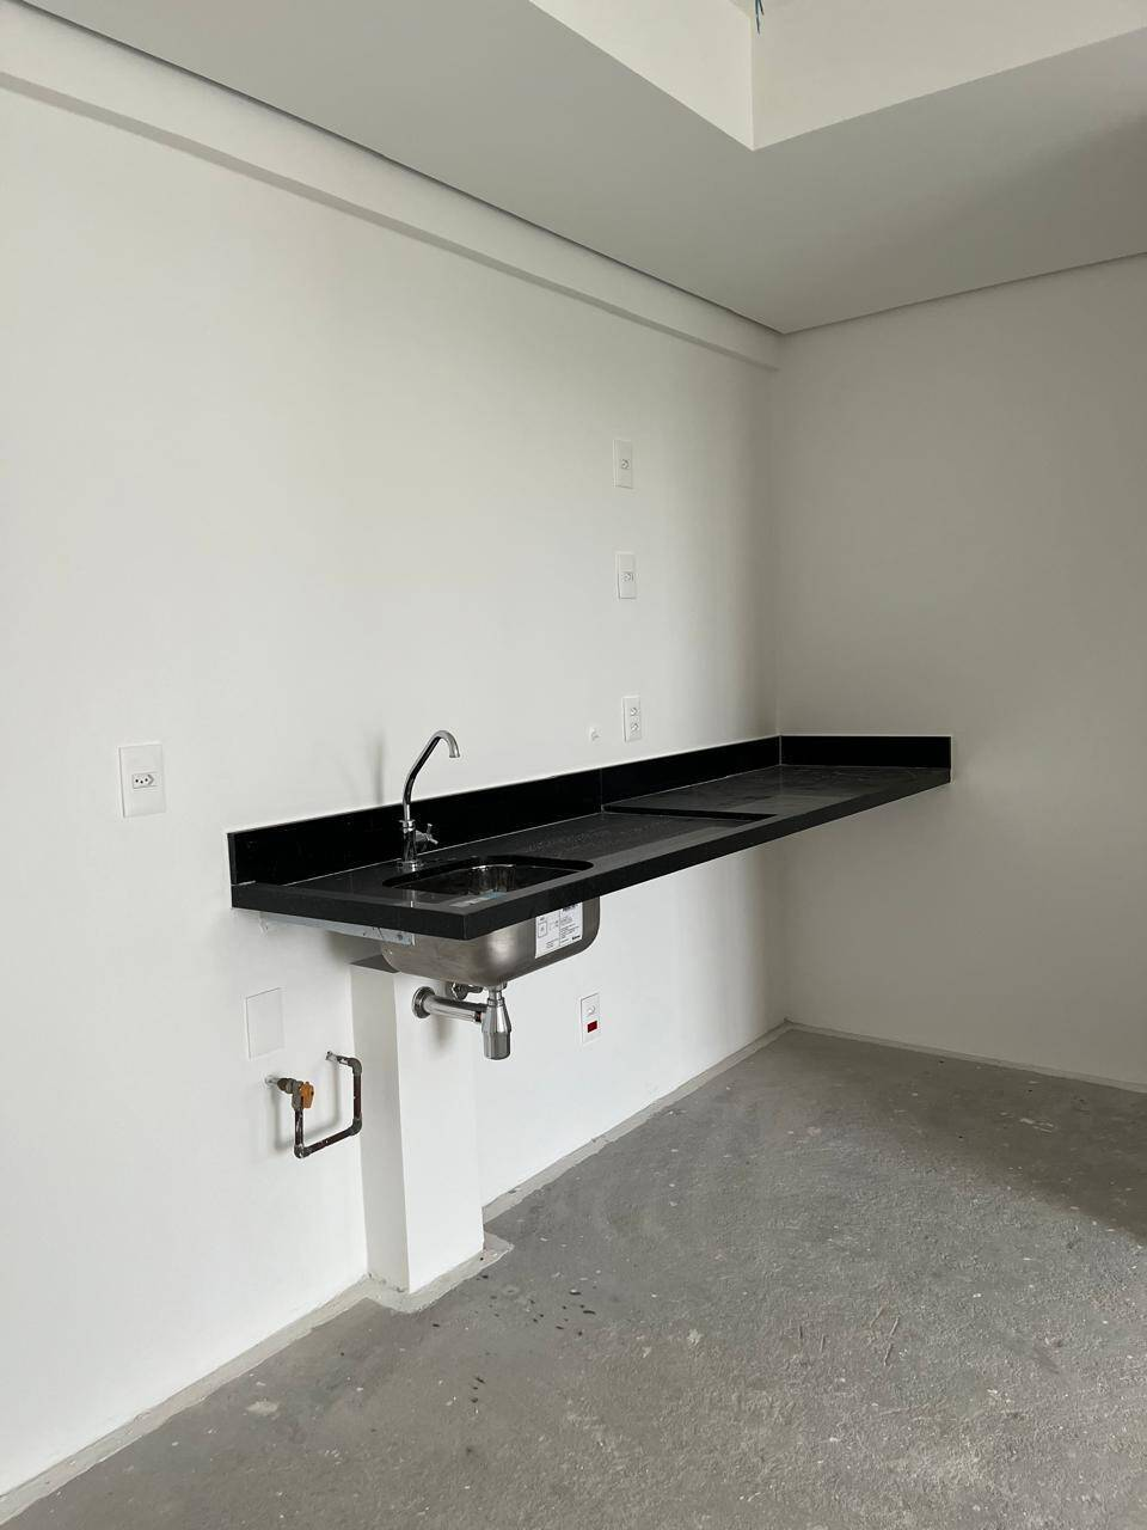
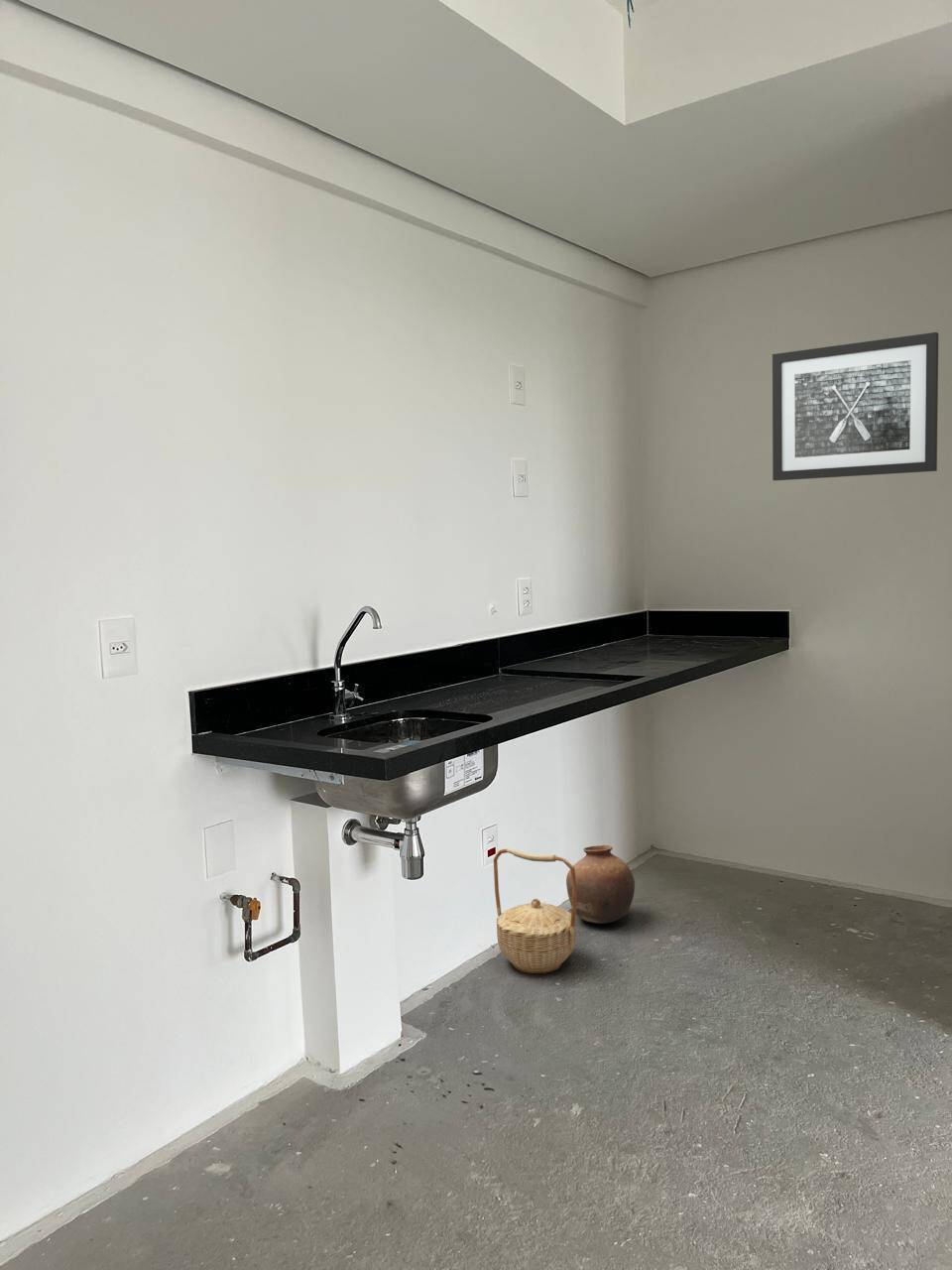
+ basket [493,847,577,974]
+ pottery [565,844,636,925]
+ wall art [772,331,939,481]
